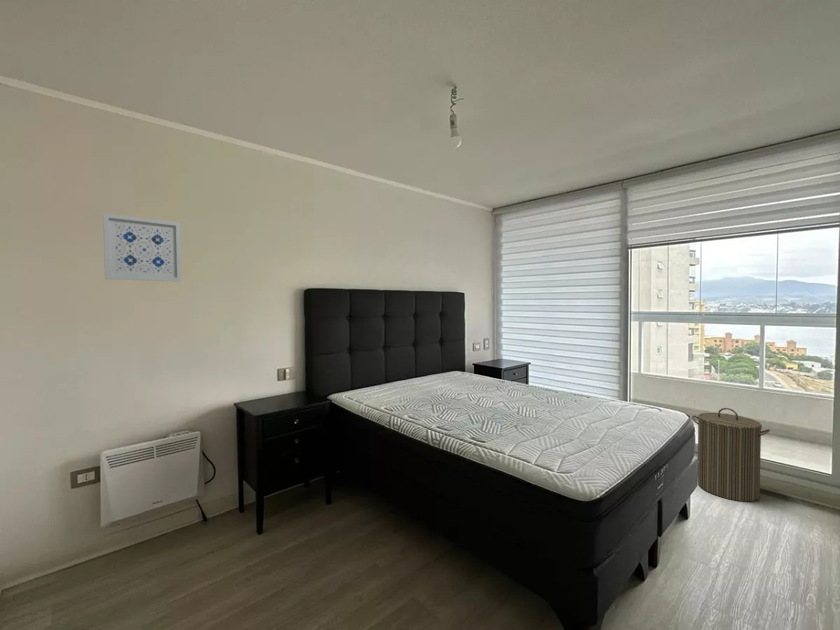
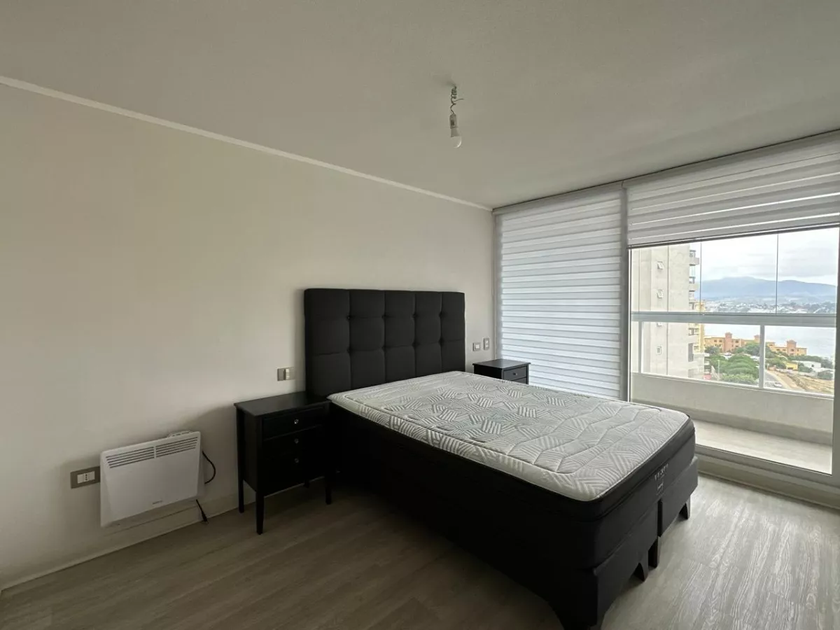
- laundry hamper [691,407,771,503]
- wall art [102,212,182,282]
